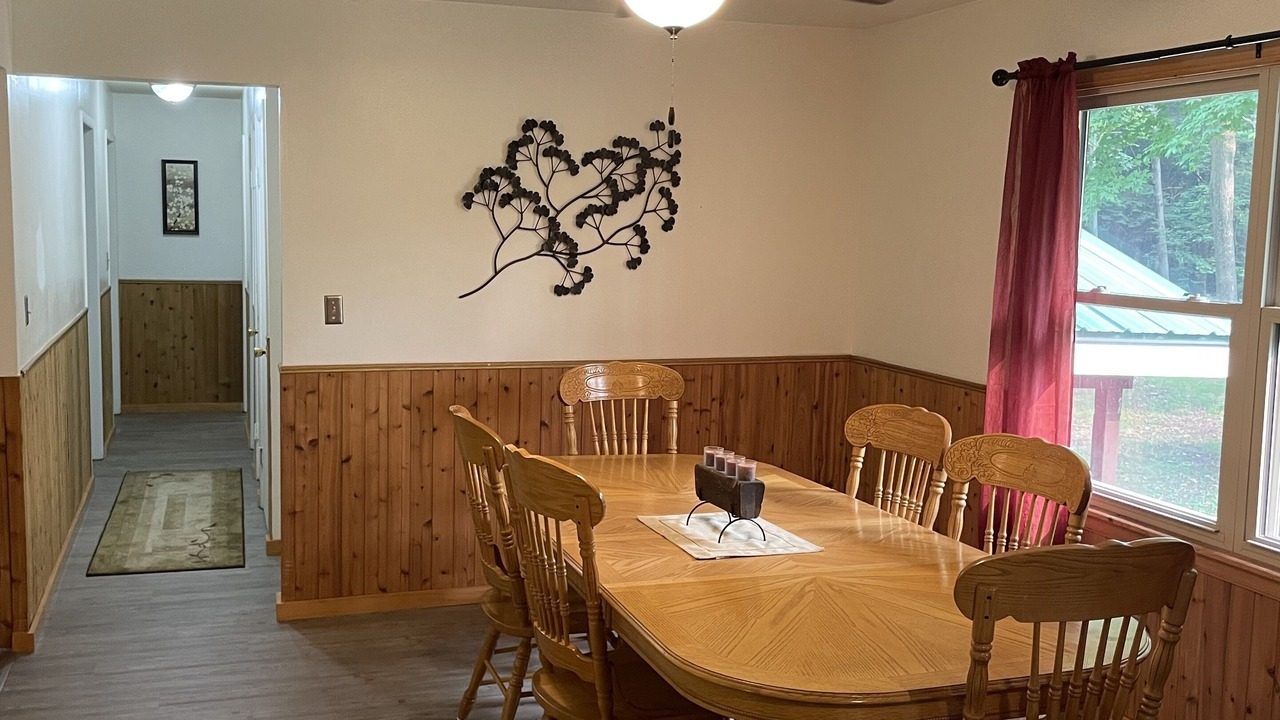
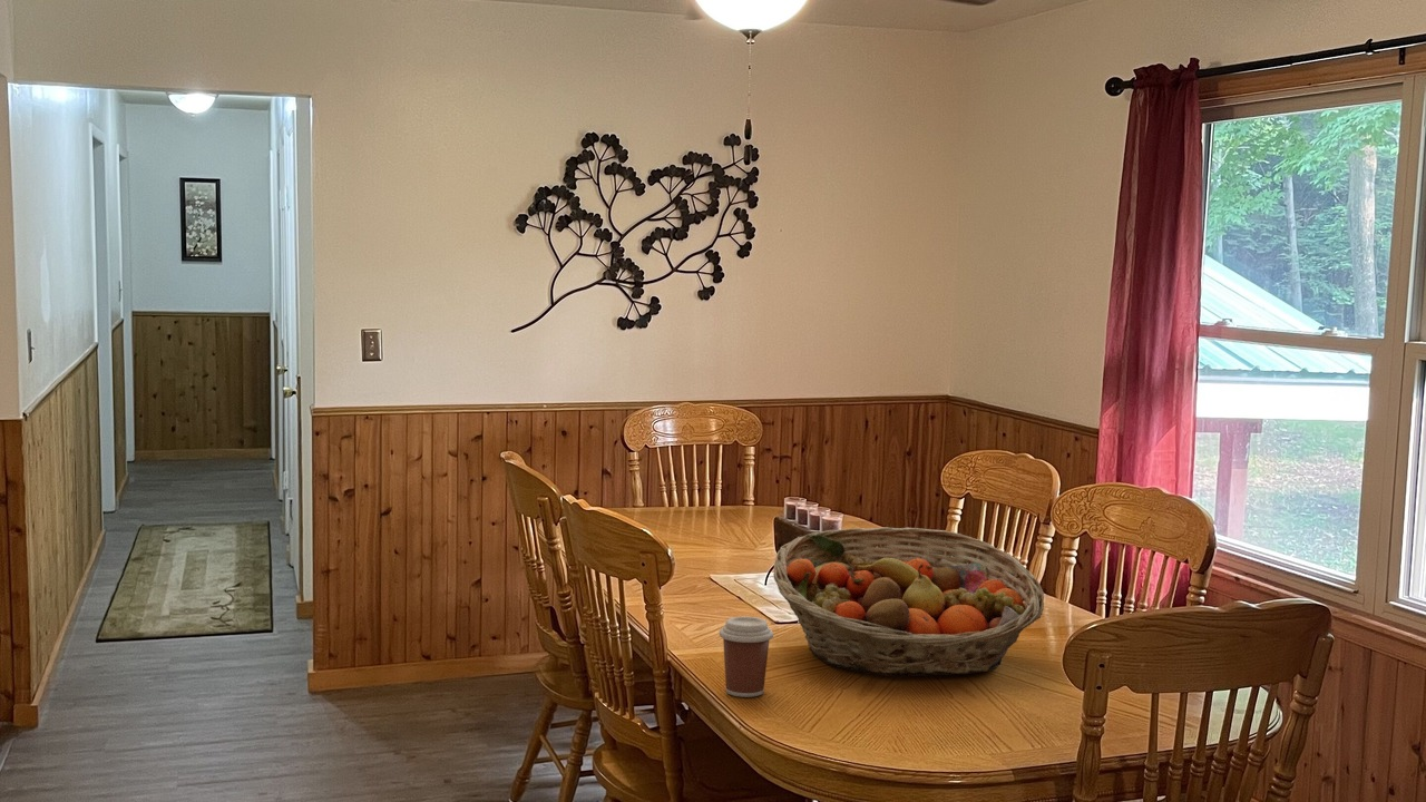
+ fruit basket [772,526,1045,677]
+ coffee cup [719,615,774,698]
